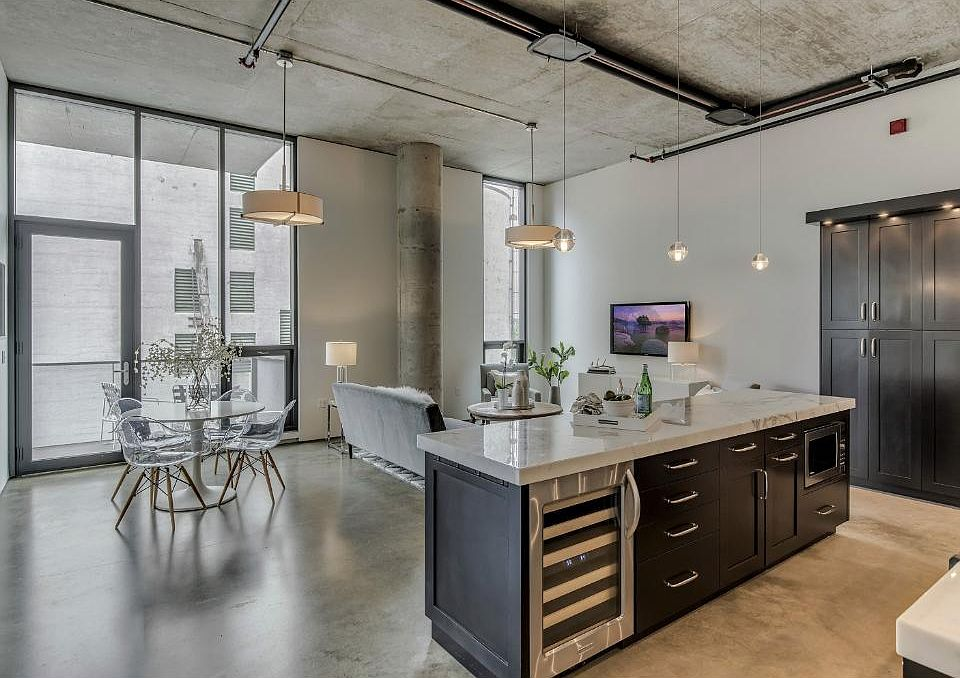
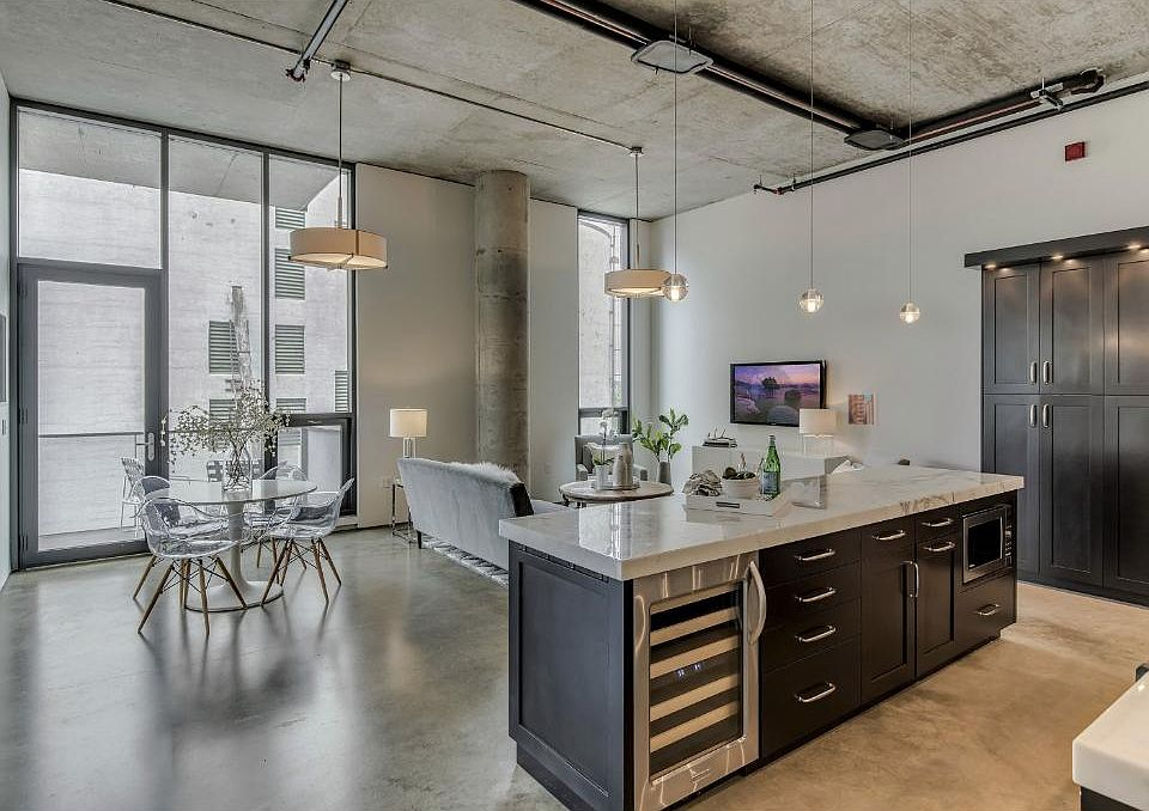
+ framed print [846,392,880,427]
